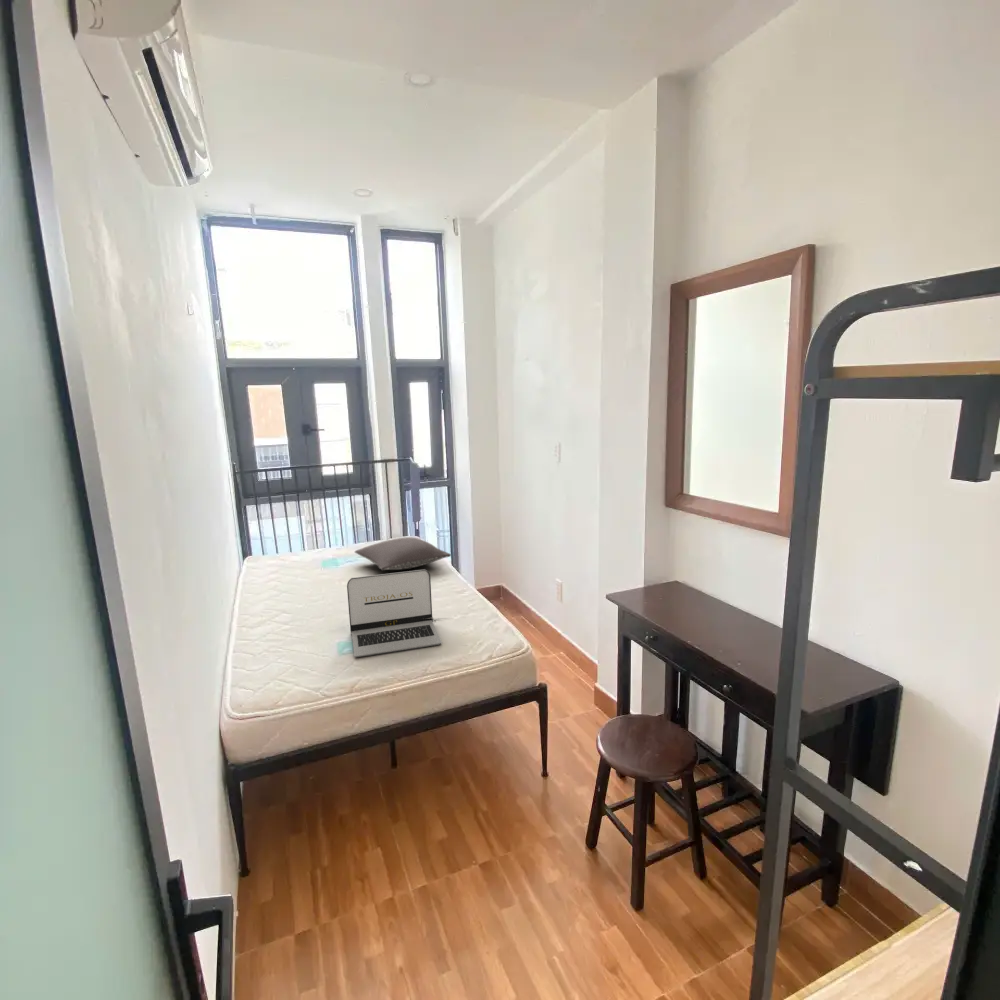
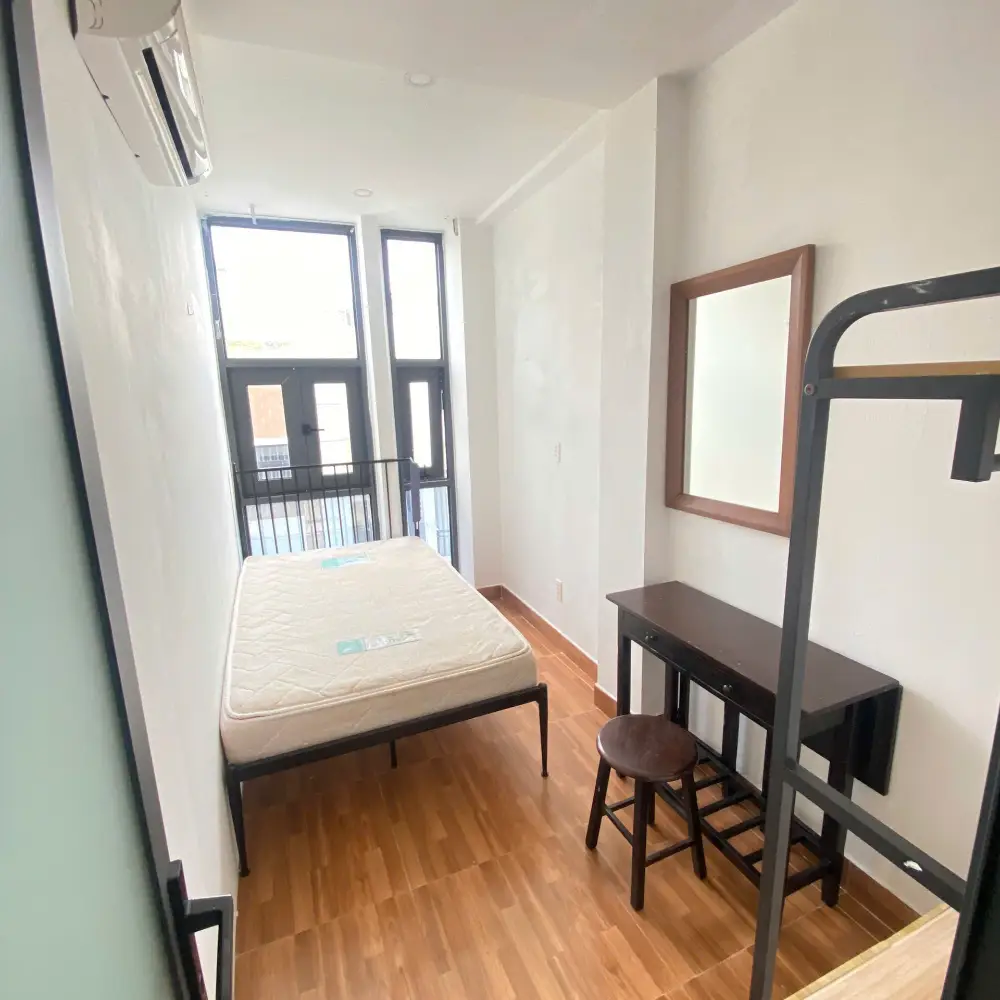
- pillow [354,536,452,571]
- laptop [346,569,443,658]
